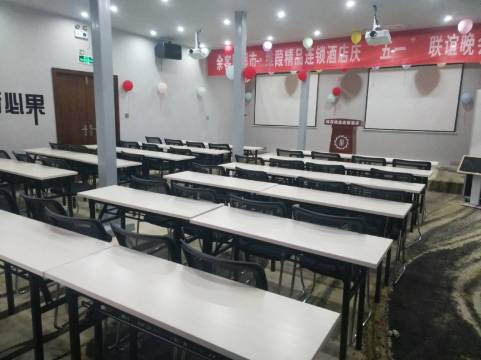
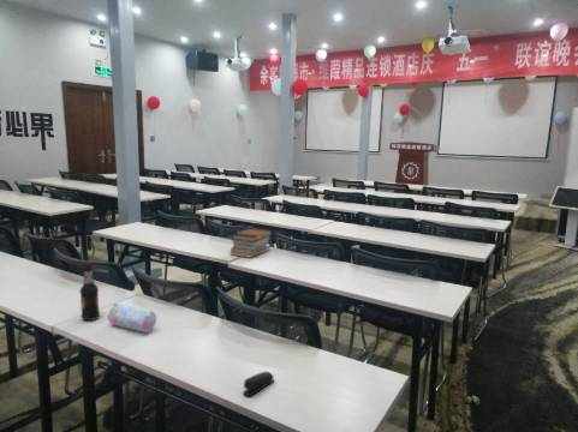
+ bottle [79,262,101,322]
+ stapler [242,371,275,397]
+ book stack [230,227,274,259]
+ pencil case [107,302,157,334]
